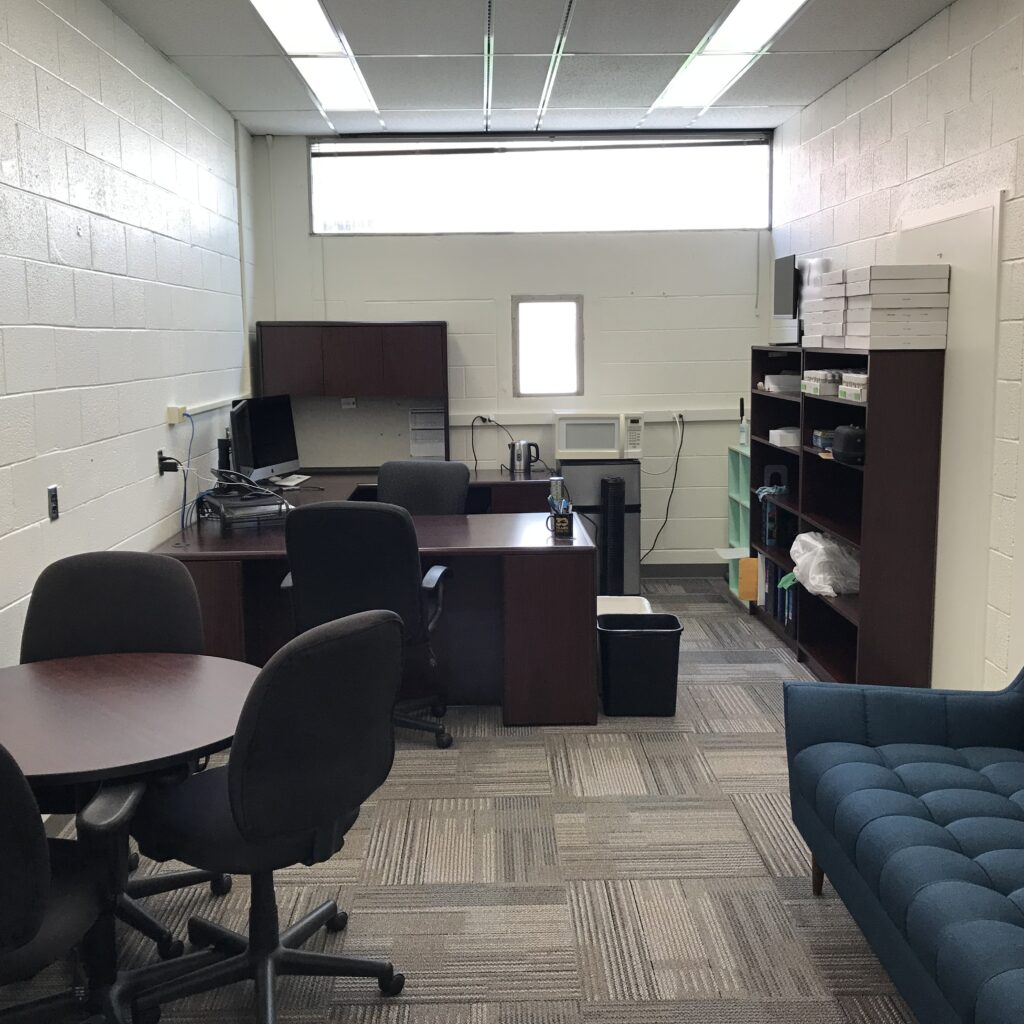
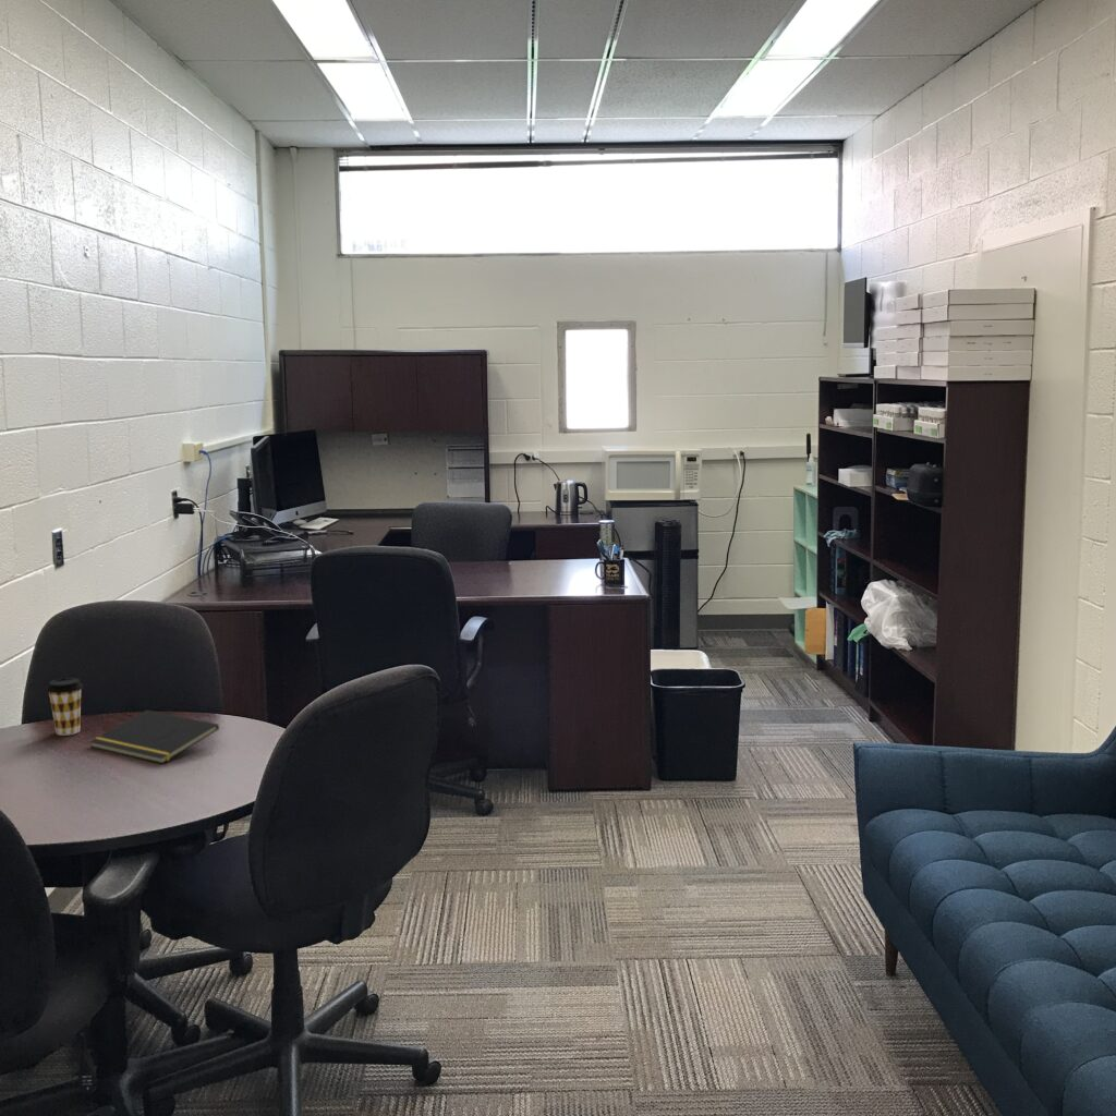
+ notepad [88,709,220,764]
+ coffee cup [46,677,84,737]
